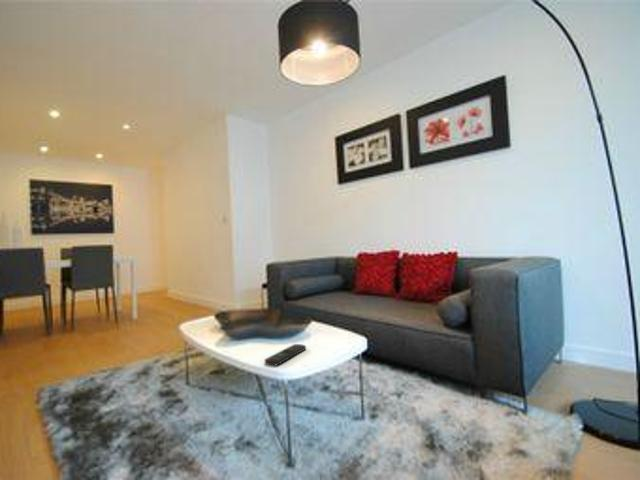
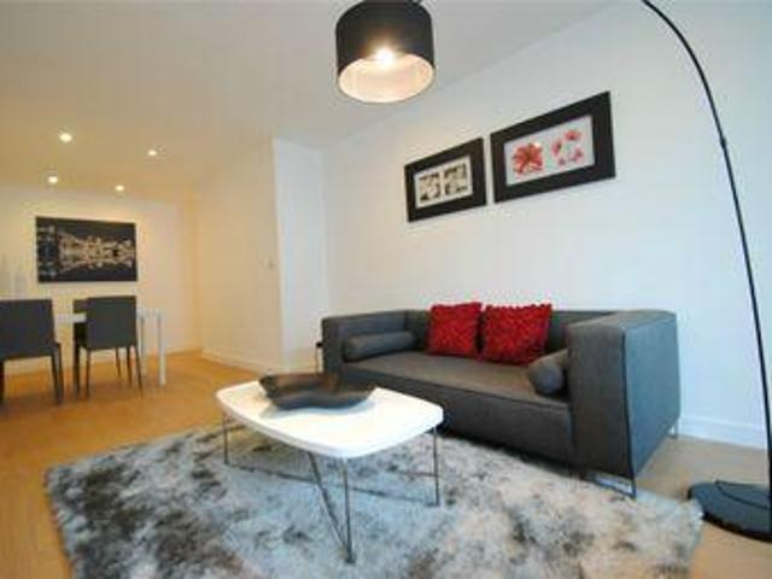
- remote control [264,343,307,366]
